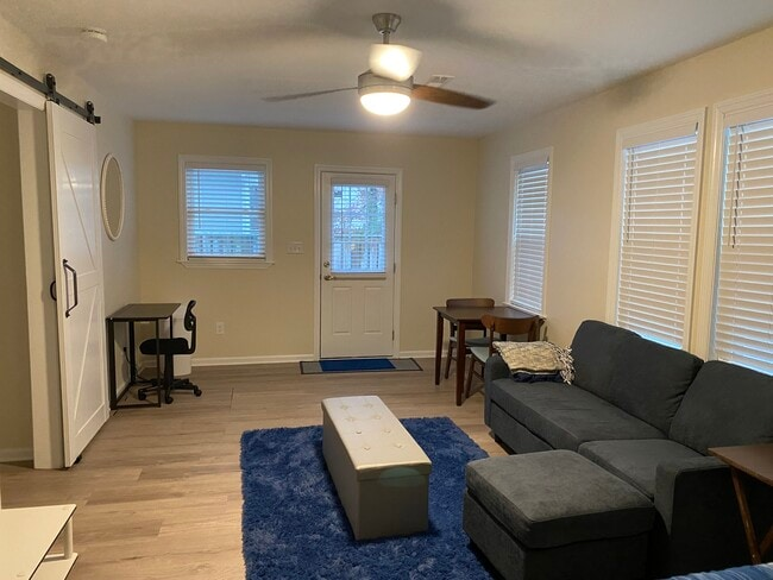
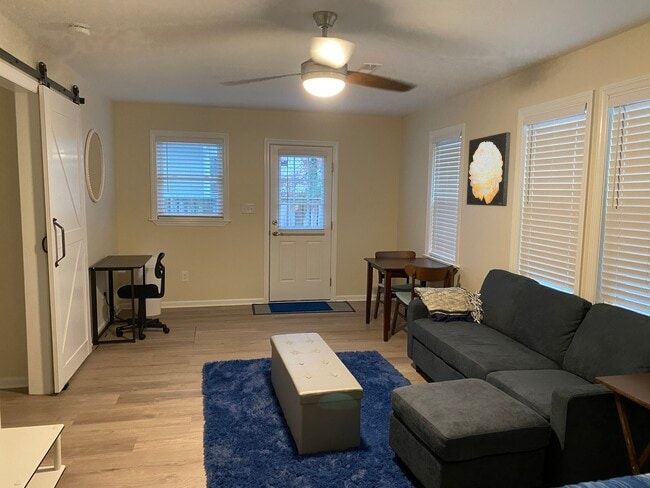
+ wall art [466,131,512,207]
